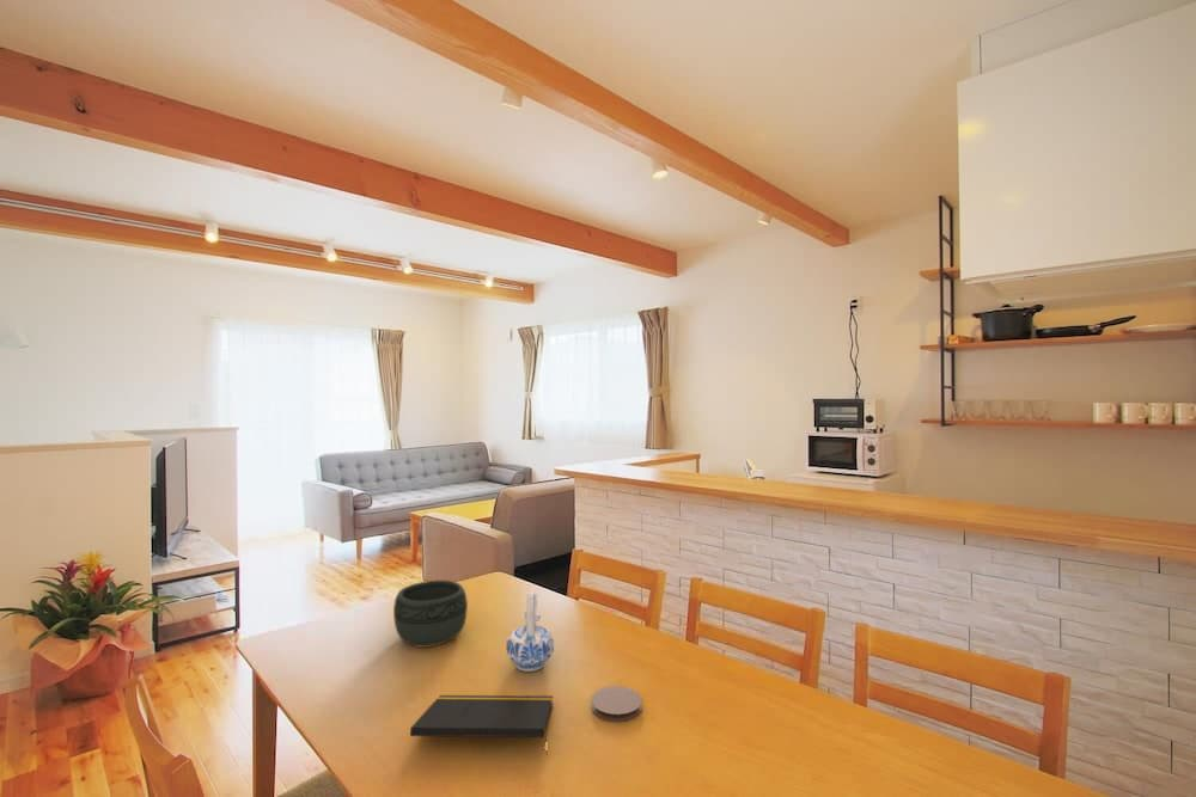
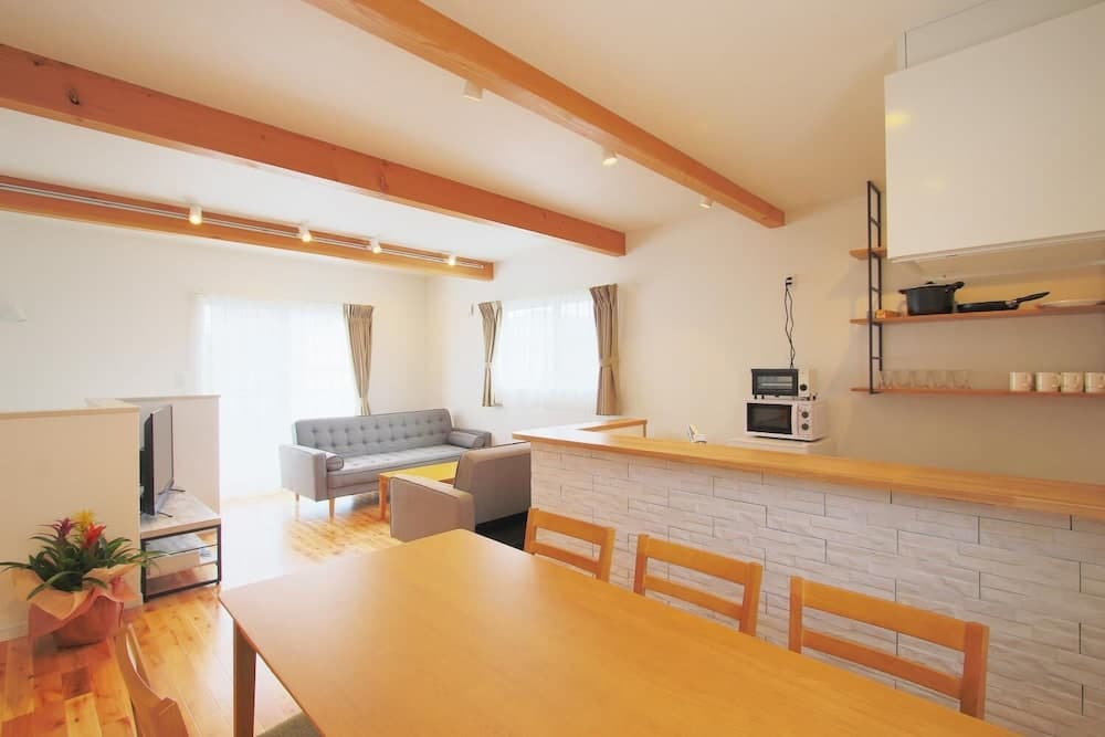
- coaster [591,685,642,723]
- notepad [409,694,555,756]
- bowl [392,580,469,649]
- ceramic pitcher [506,590,555,673]
